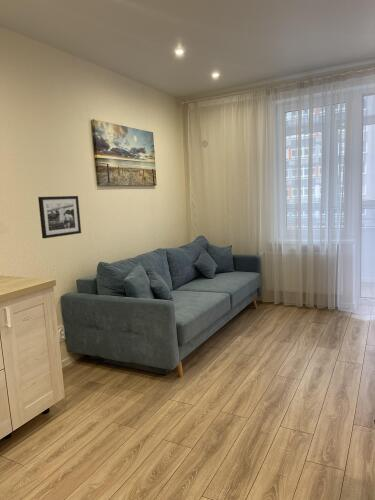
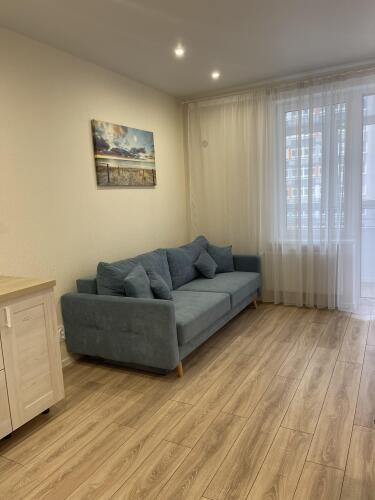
- picture frame [37,195,82,239]
